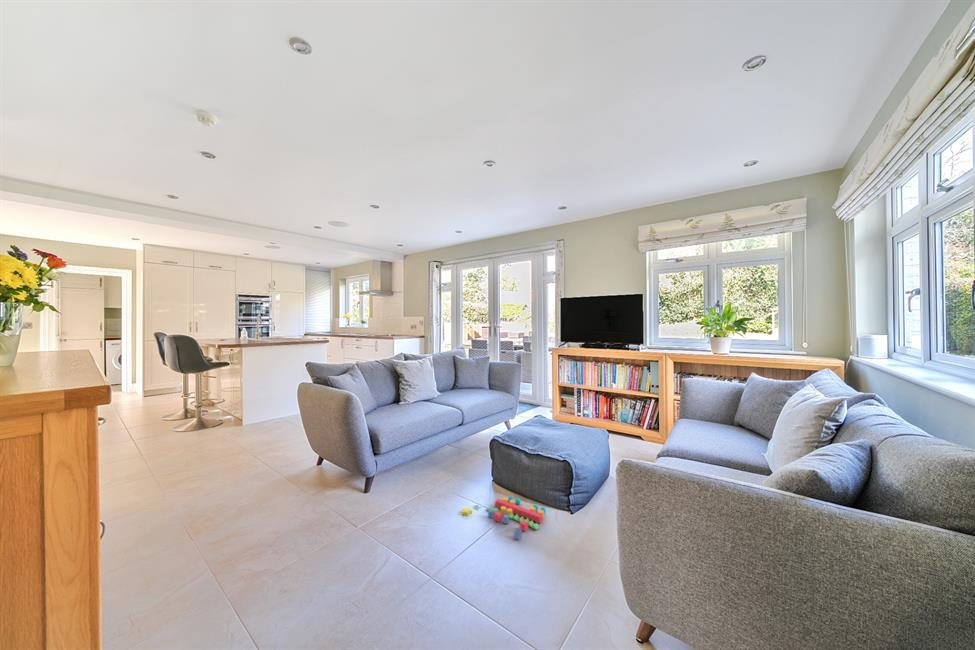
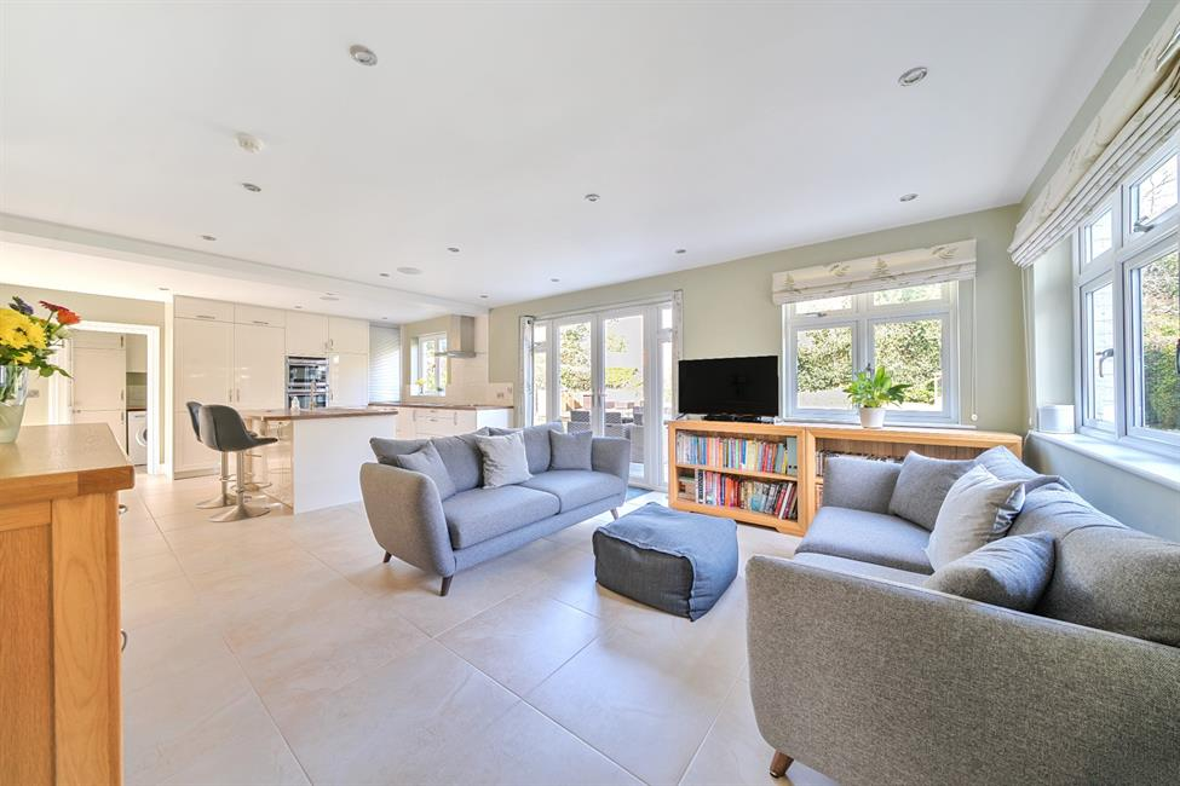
- toy train [461,495,547,540]
